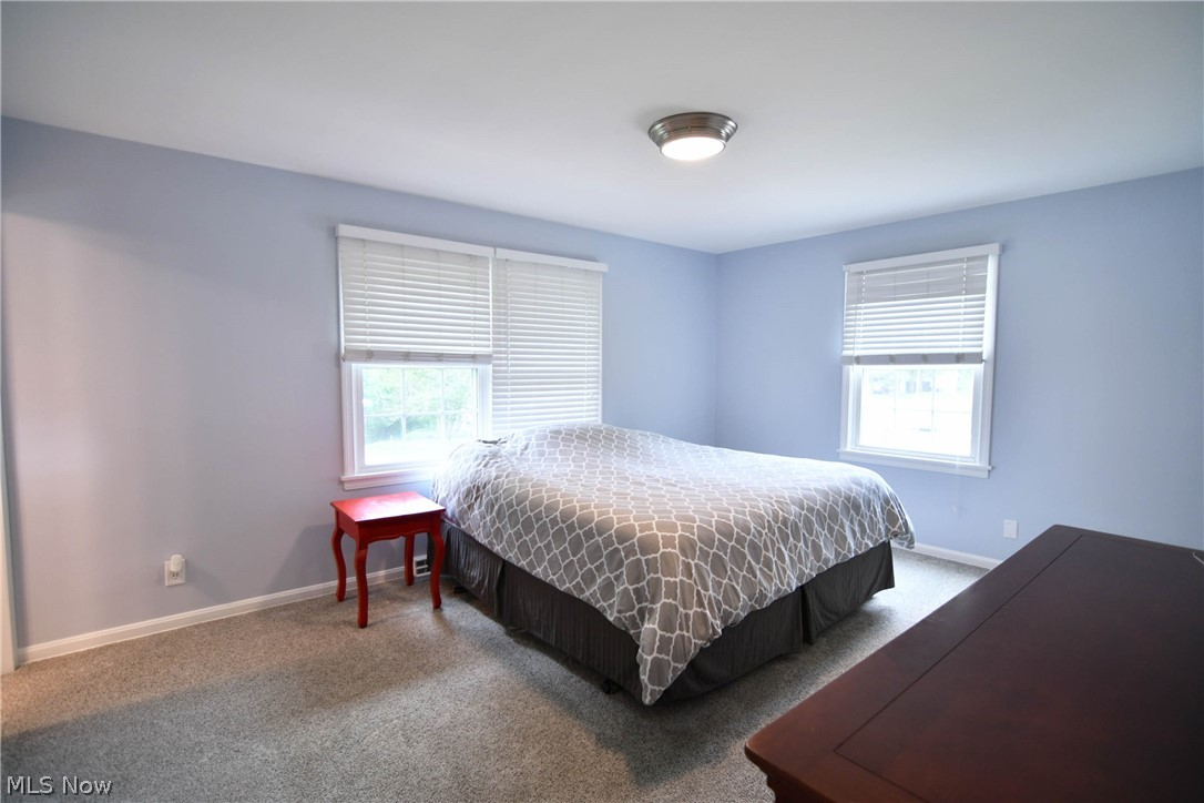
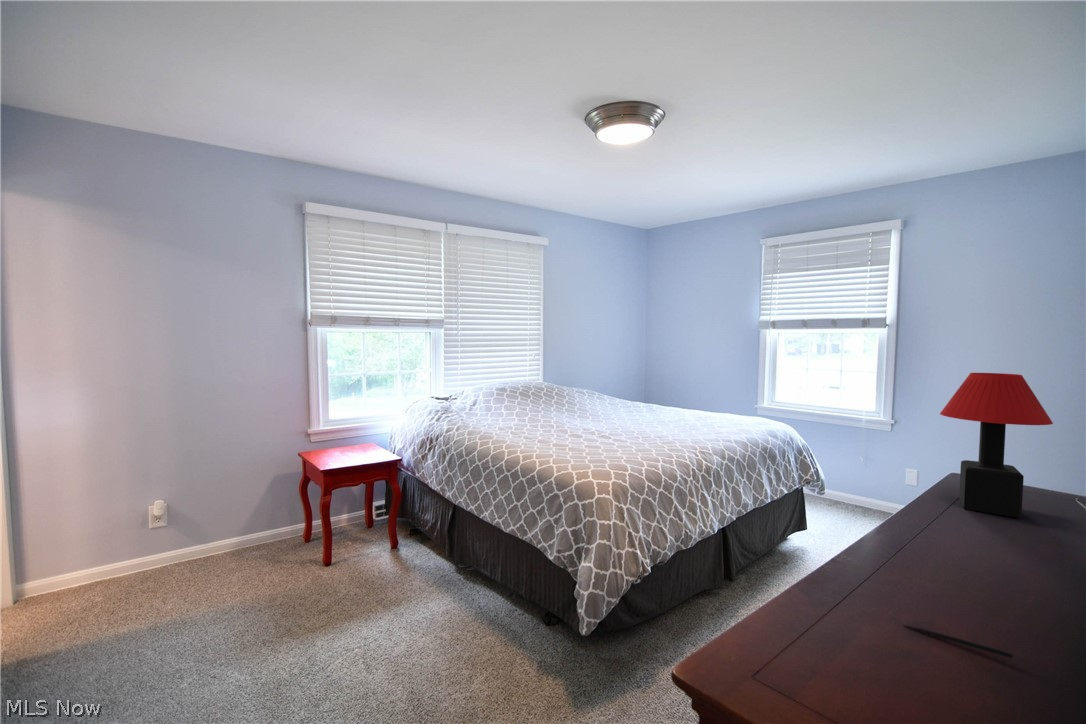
+ pen [903,624,1014,659]
+ table lamp [939,372,1054,518]
